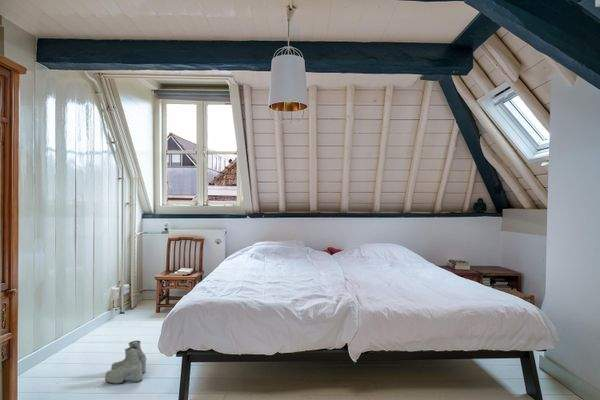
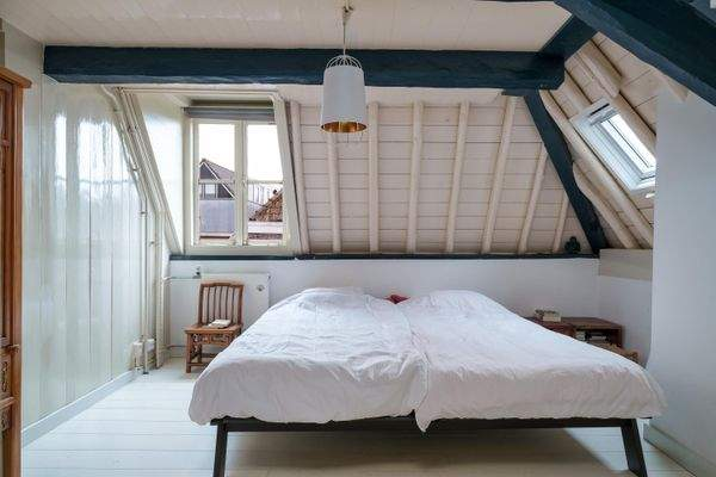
- boots [104,340,147,385]
